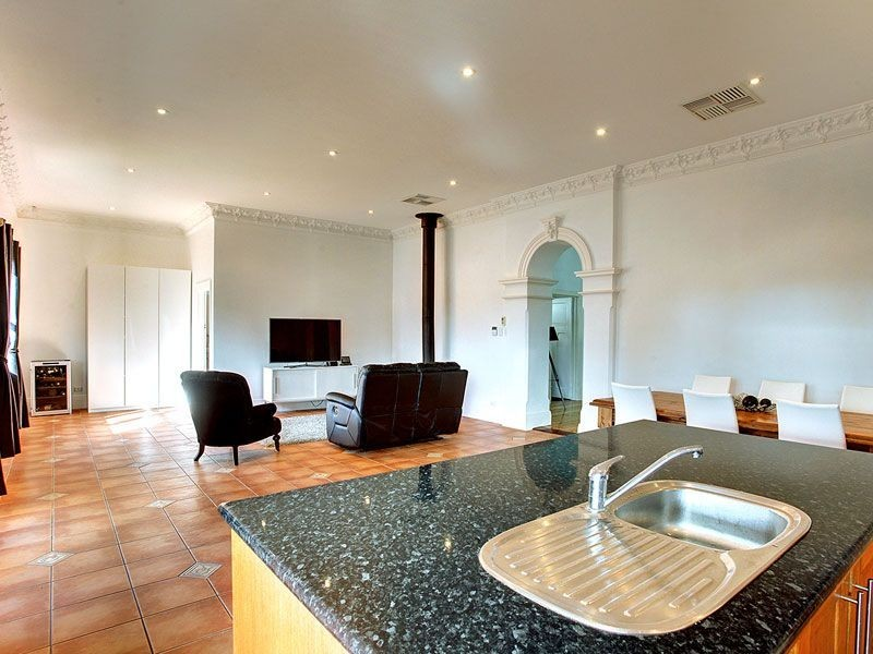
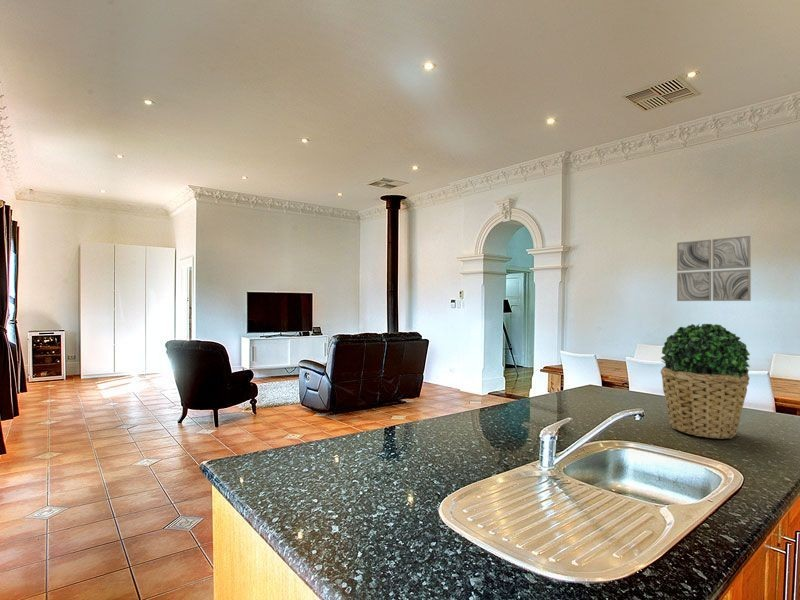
+ potted plant [659,322,751,440]
+ wall art [676,235,752,302]
